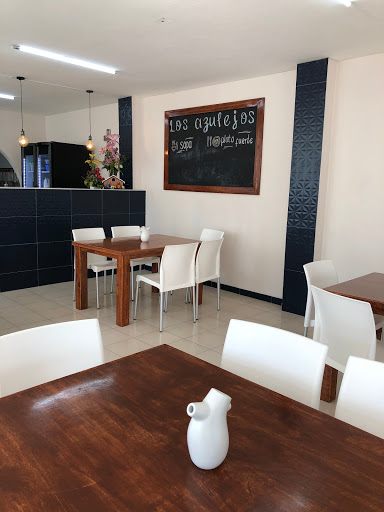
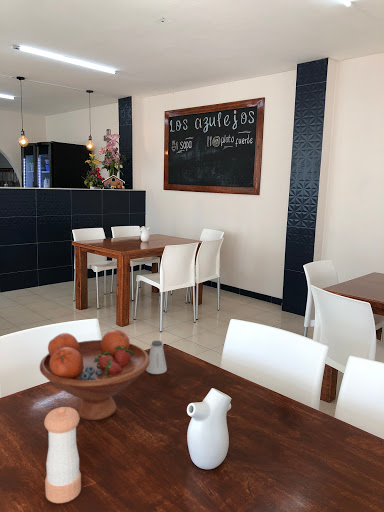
+ saltshaker [145,340,168,375]
+ fruit bowl [39,329,150,421]
+ pepper shaker [43,406,82,504]
